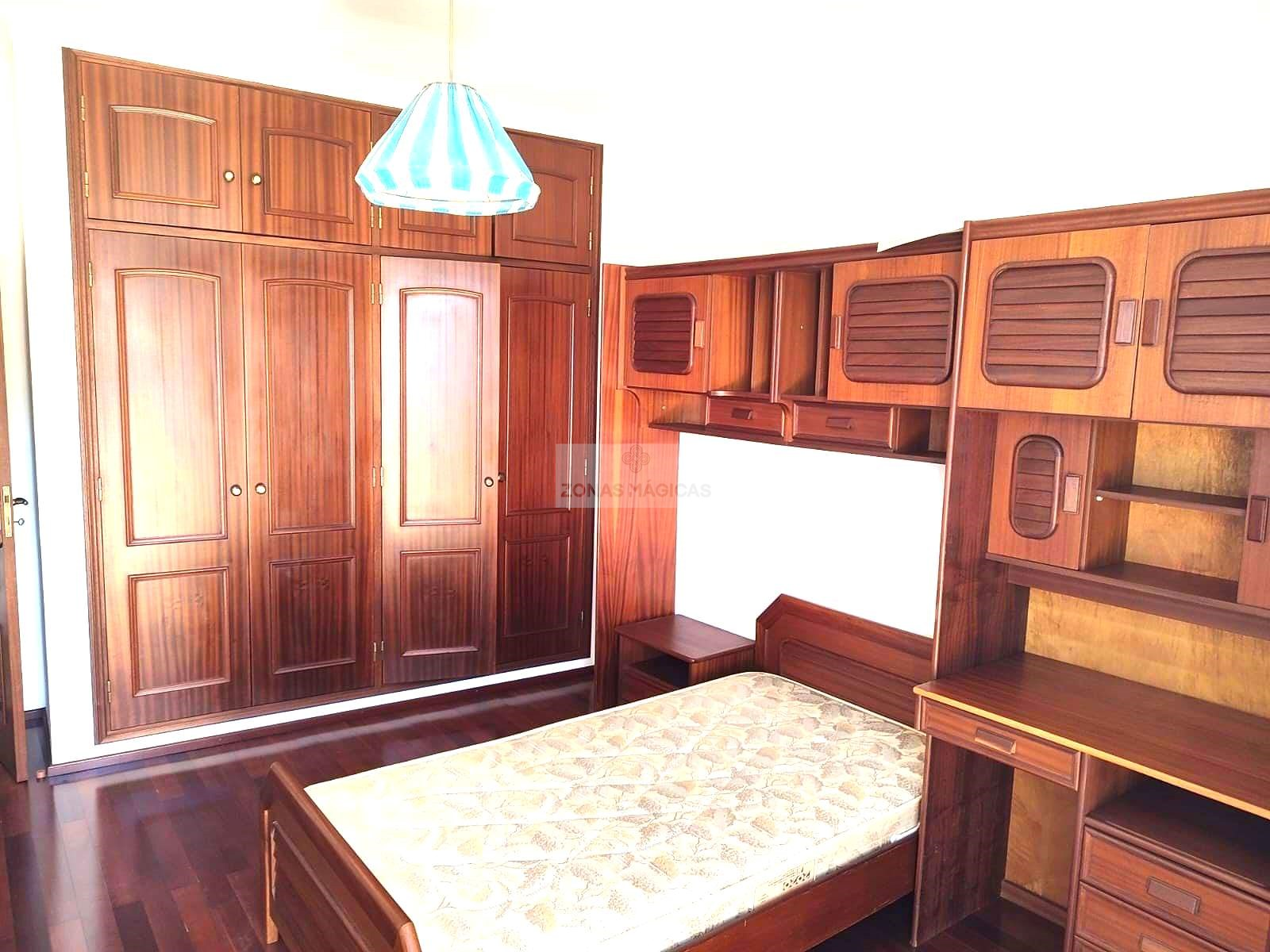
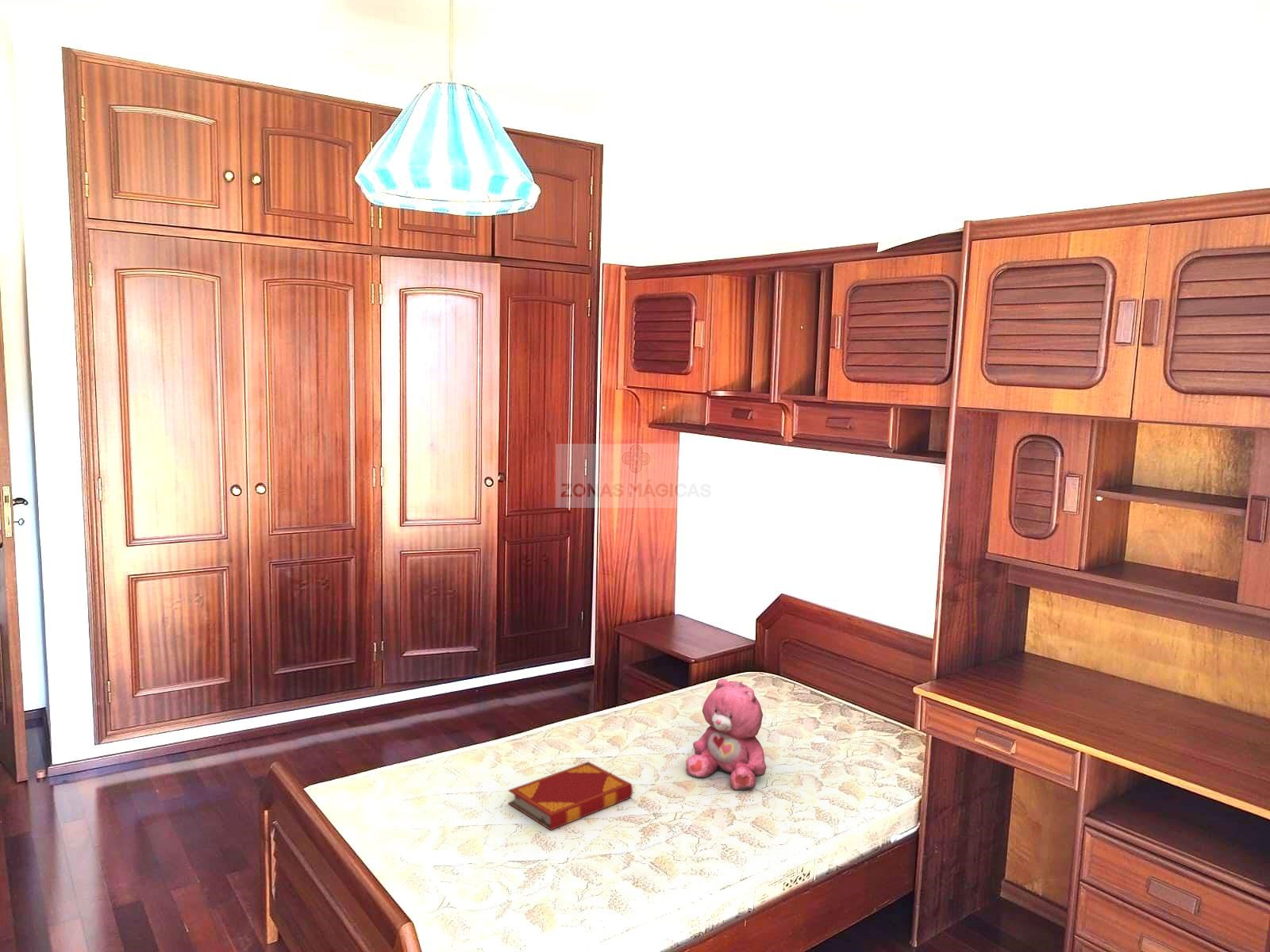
+ hardback book [507,761,633,831]
+ teddy bear [685,678,767,791]
